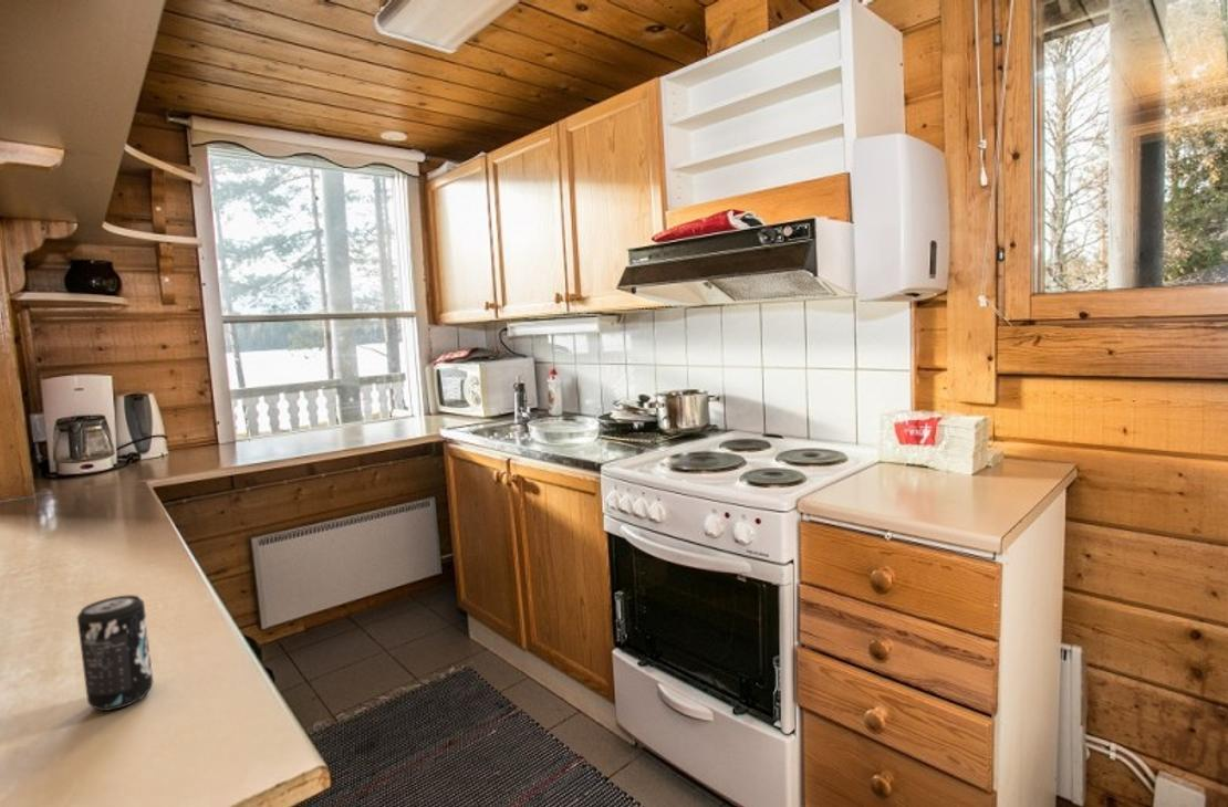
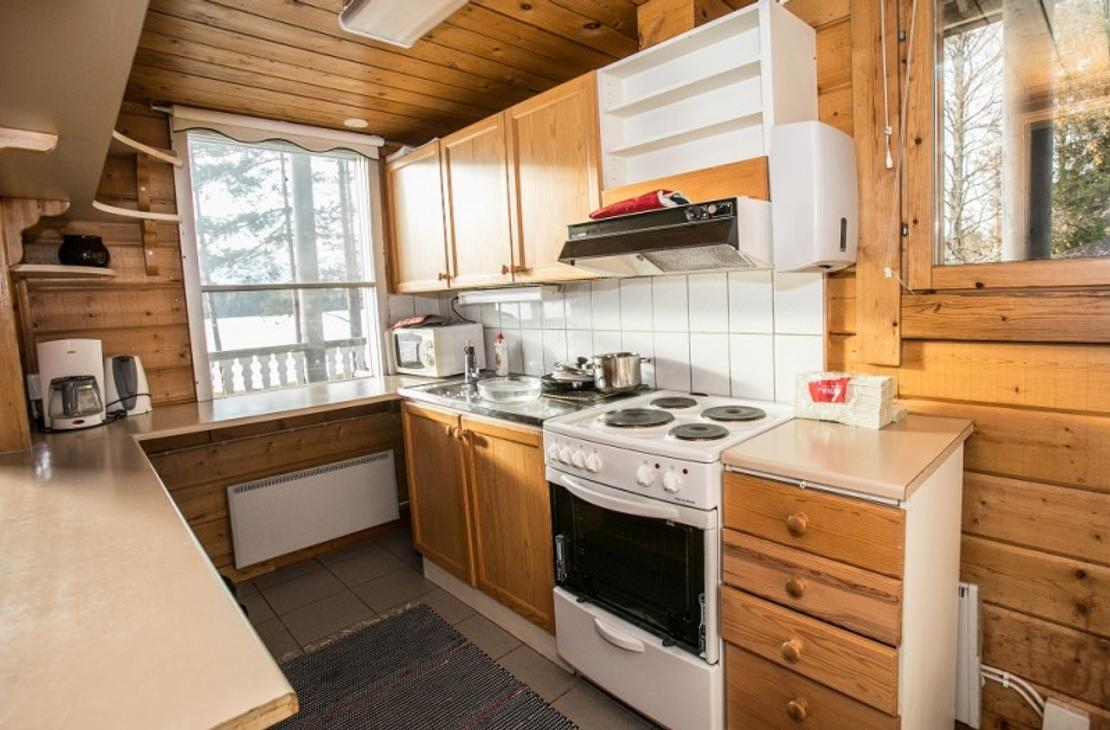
- beverage can [76,594,154,712]
